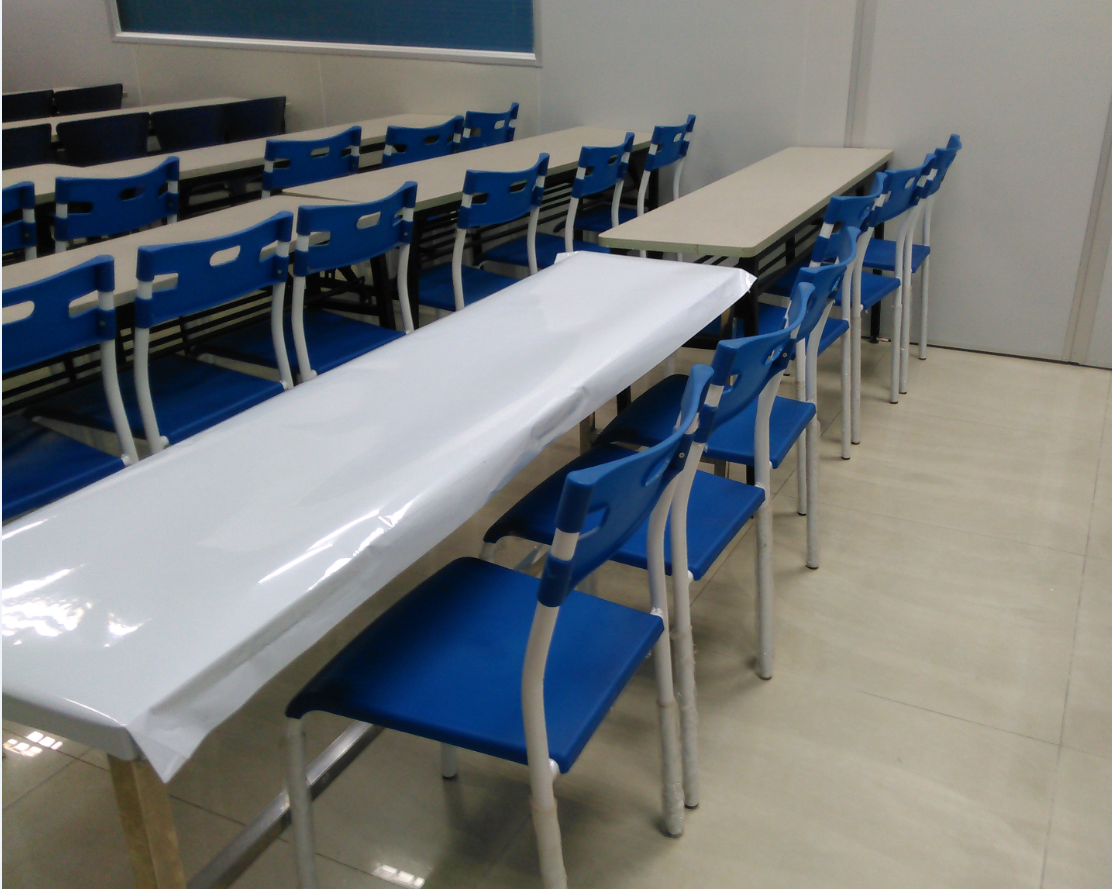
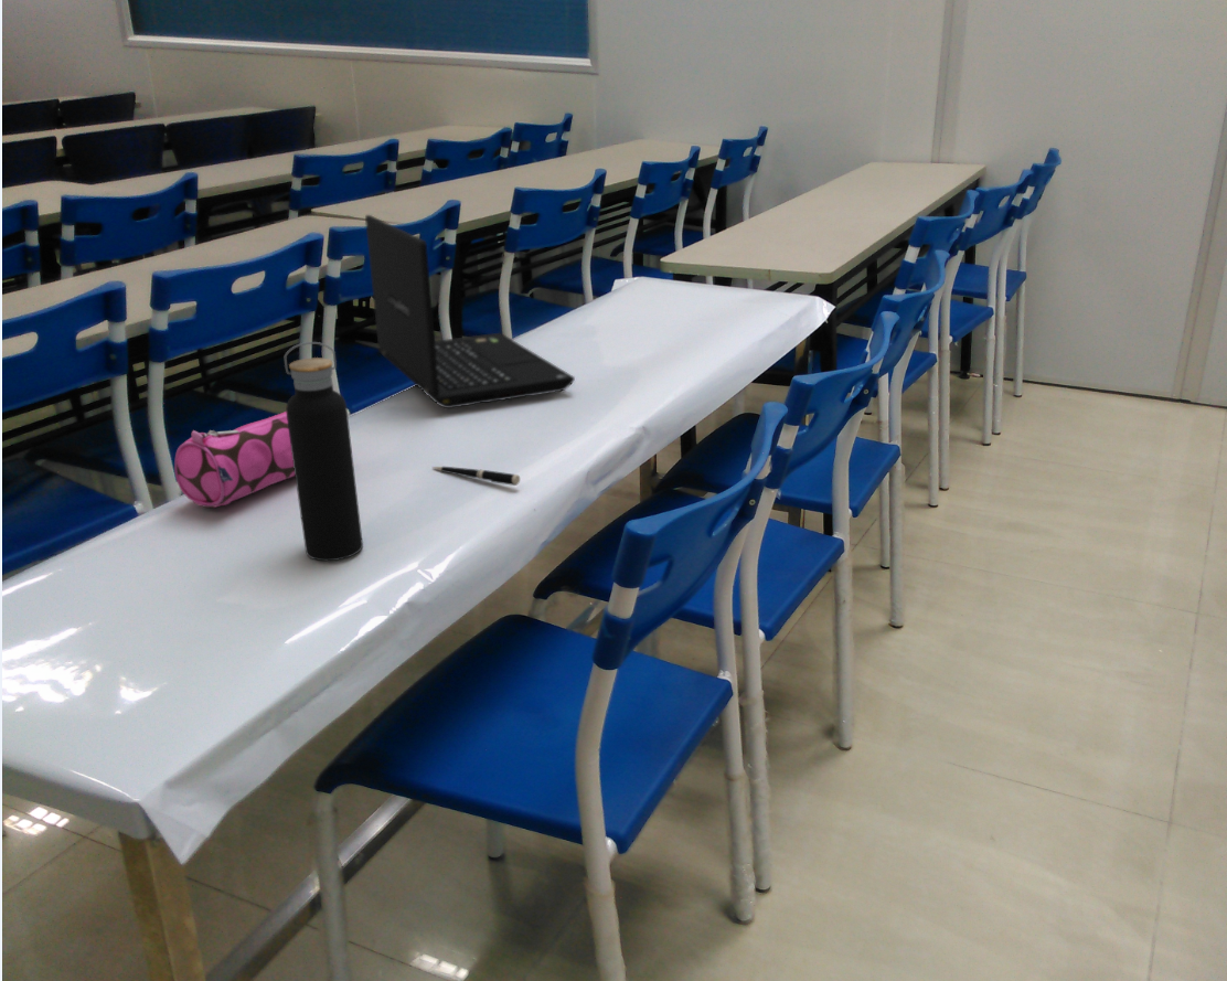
+ laptop [364,214,576,409]
+ water bottle [284,341,364,562]
+ pen [430,466,521,487]
+ pencil case [173,410,295,509]
